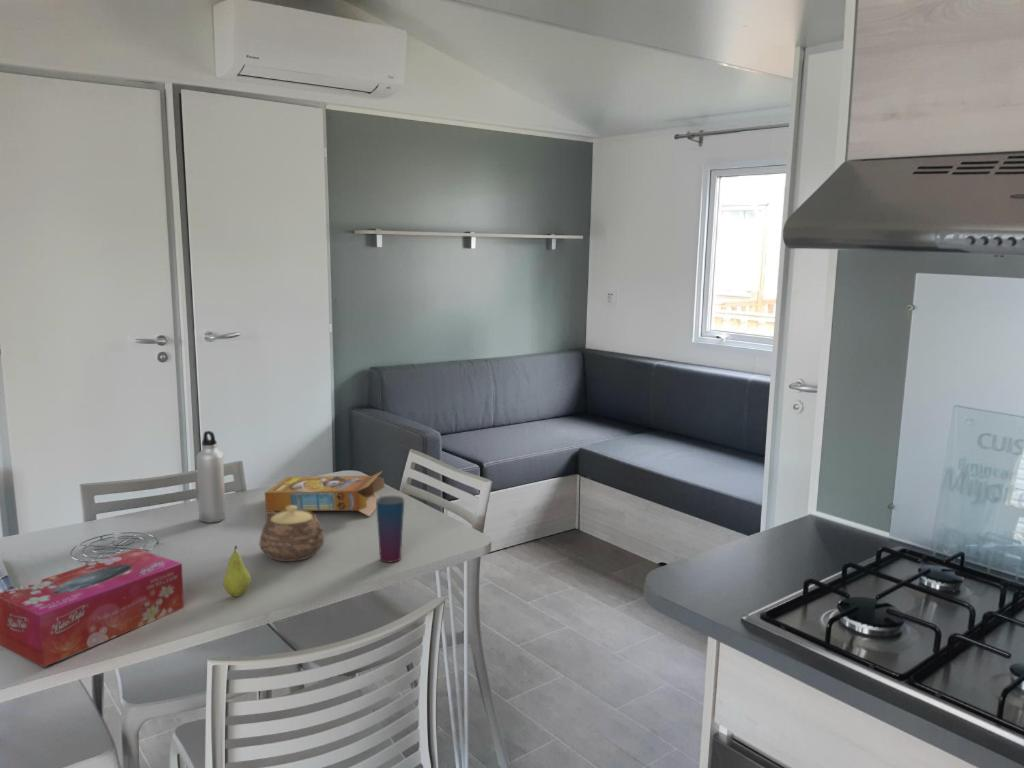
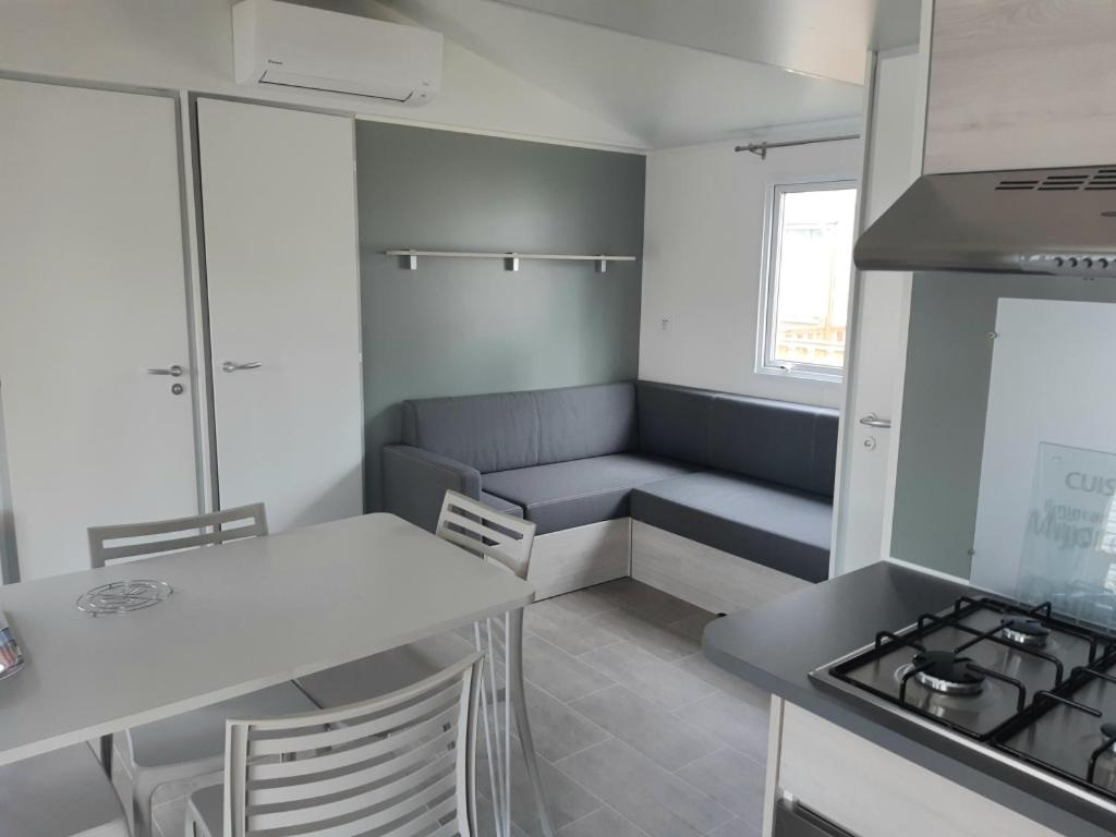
- tissue box [0,548,185,668]
- cup [376,495,405,563]
- fruit [222,545,252,598]
- water bottle [196,430,226,524]
- teapot [258,506,325,562]
- cereal box [264,470,386,517]
